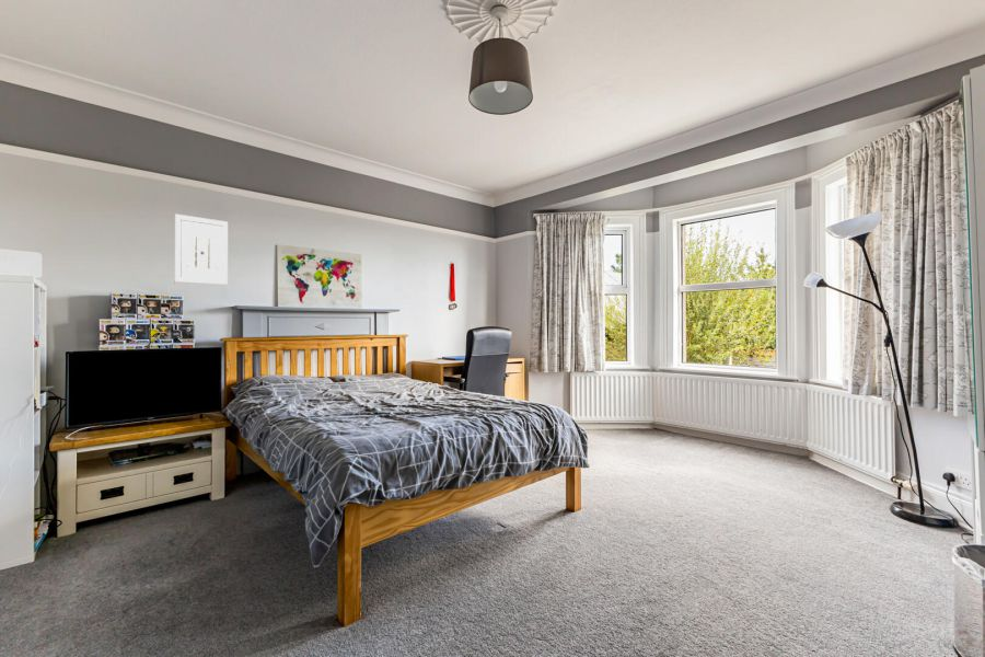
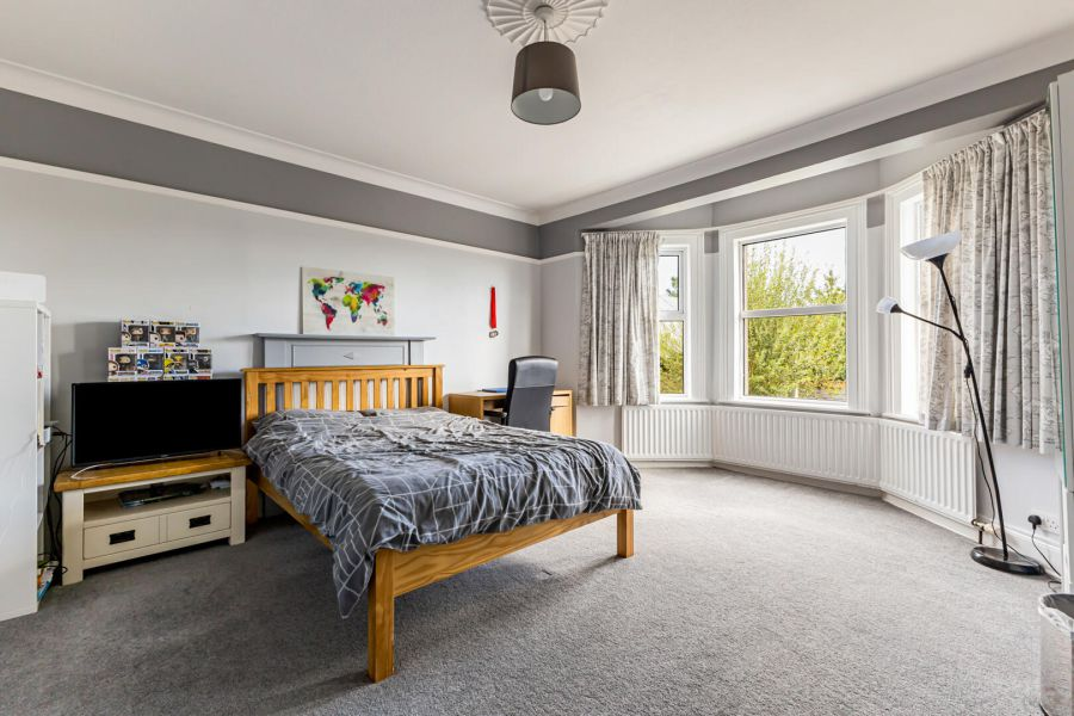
- wall art [174,212,229,286]
